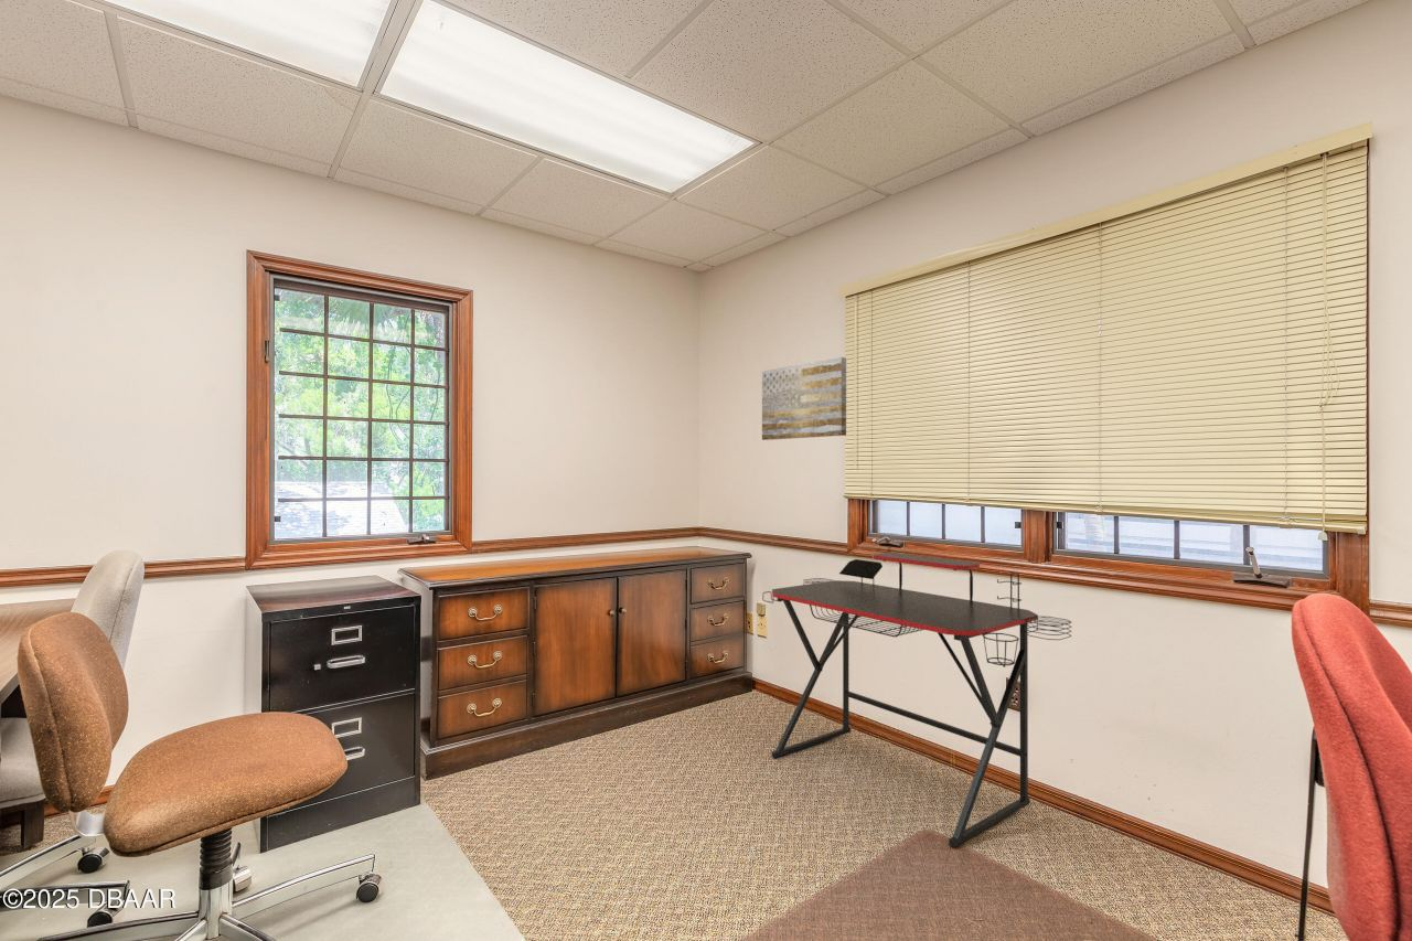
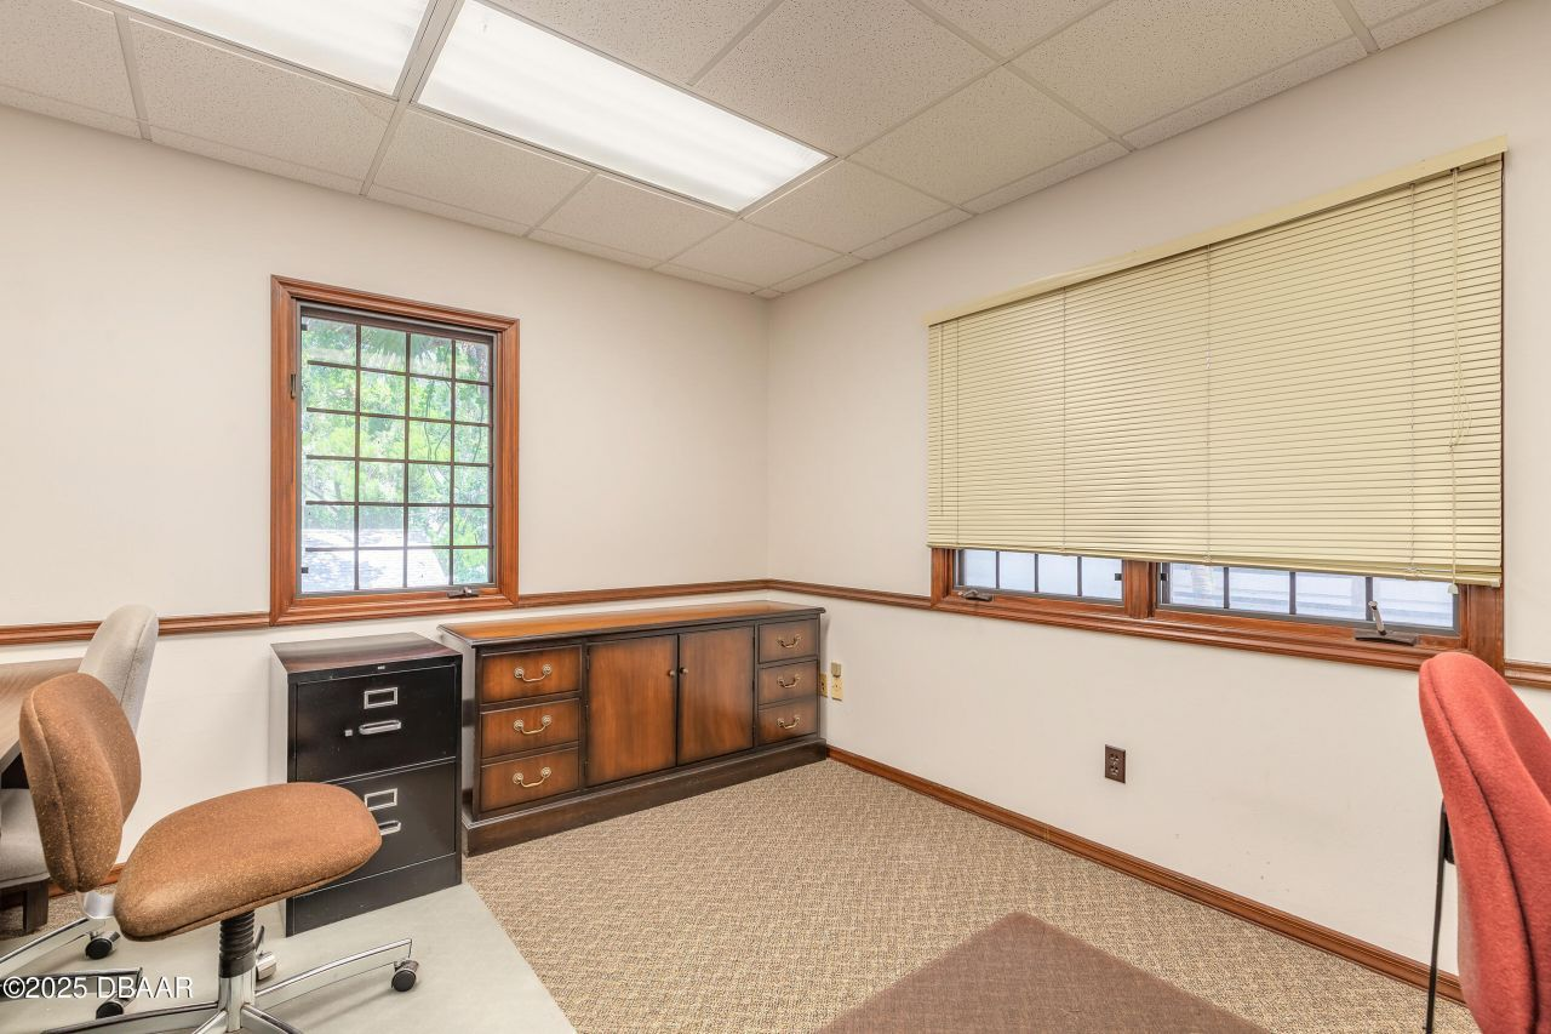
- wall art [761,356,847,441]
- desk [761,552,1072,848]
